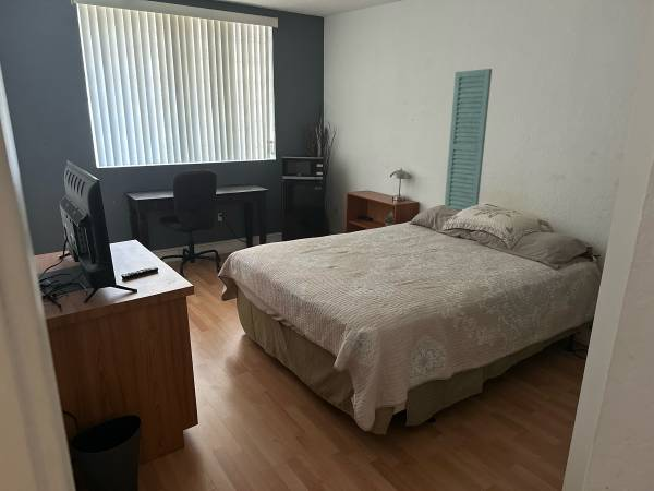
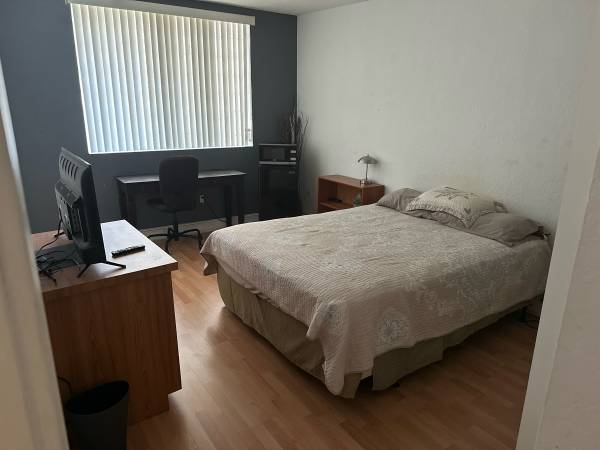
- wall art [444,68,493,212]
